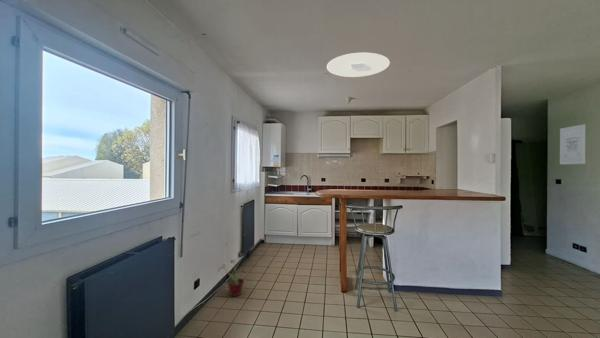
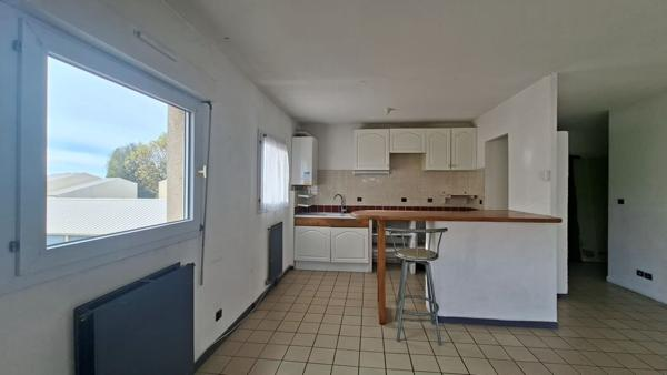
- potted plant [217,259,246,297]
- wall art [559,123,587,165]
- ceiling light [326,51,391,78]
